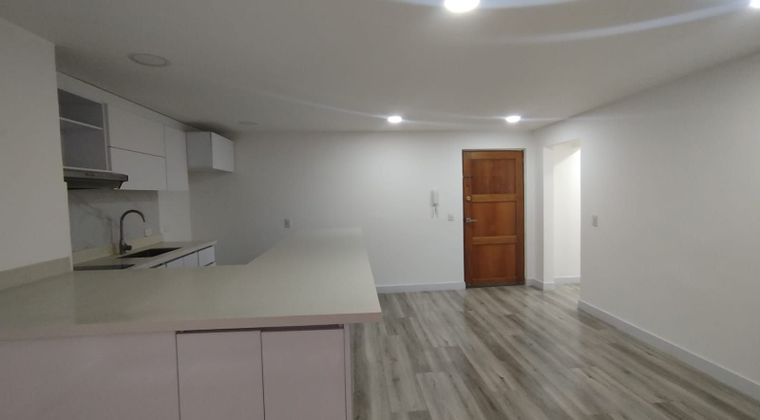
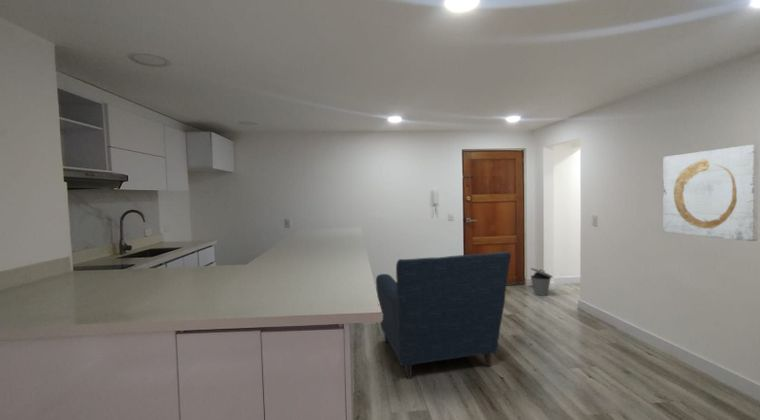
+ chair [375,251,512,380]
+ trash can [530,267,554,297]
+ wall art [662,144,760,242]
